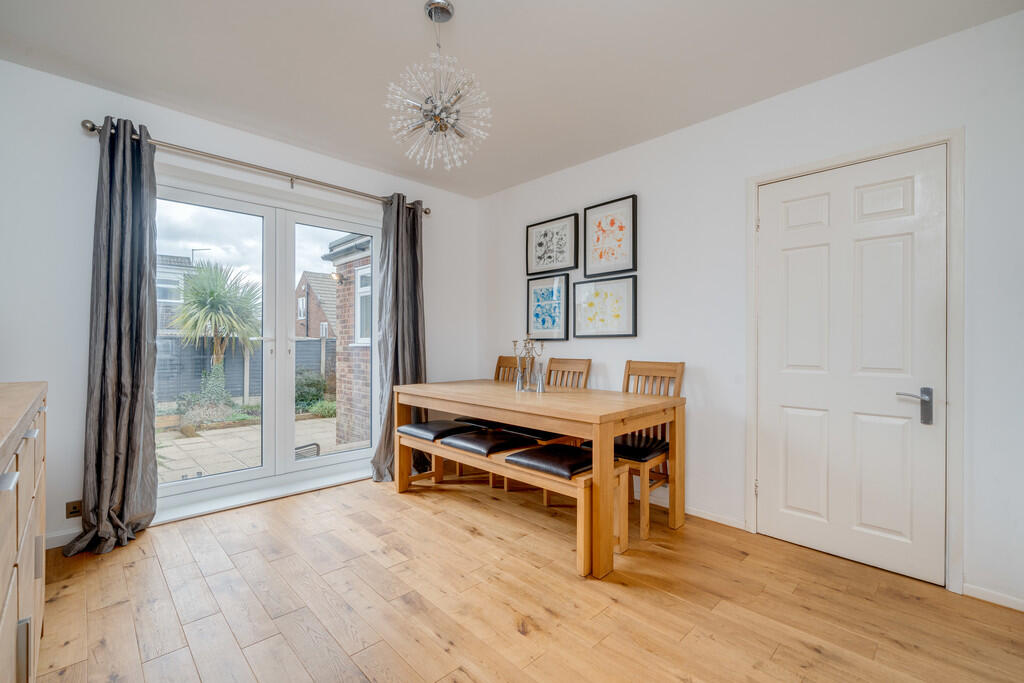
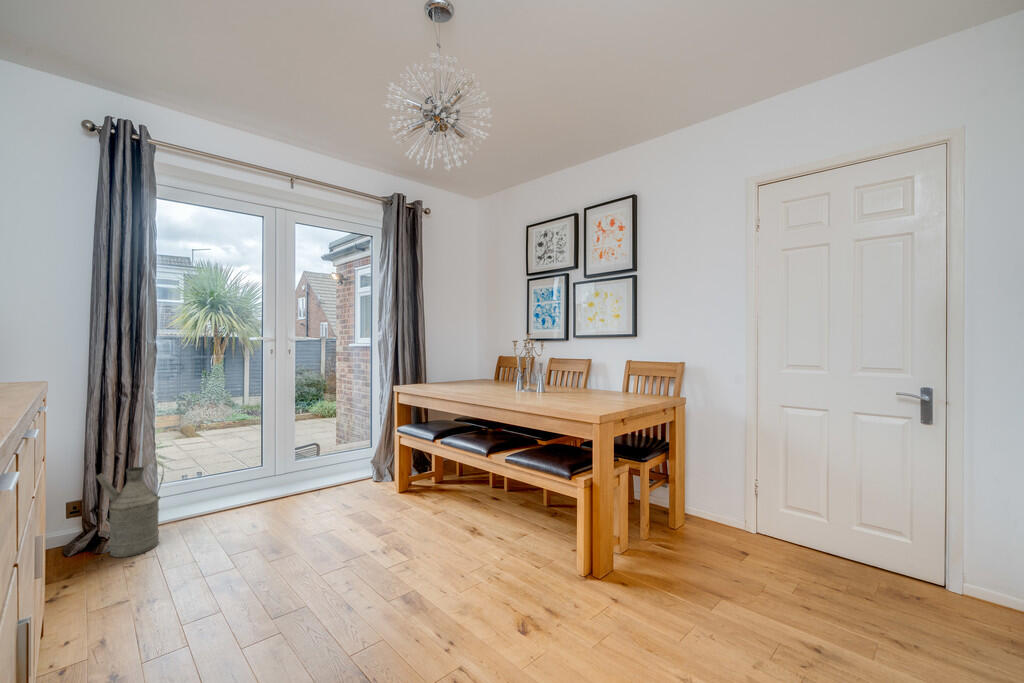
+ watering can [95,460,165,558]
